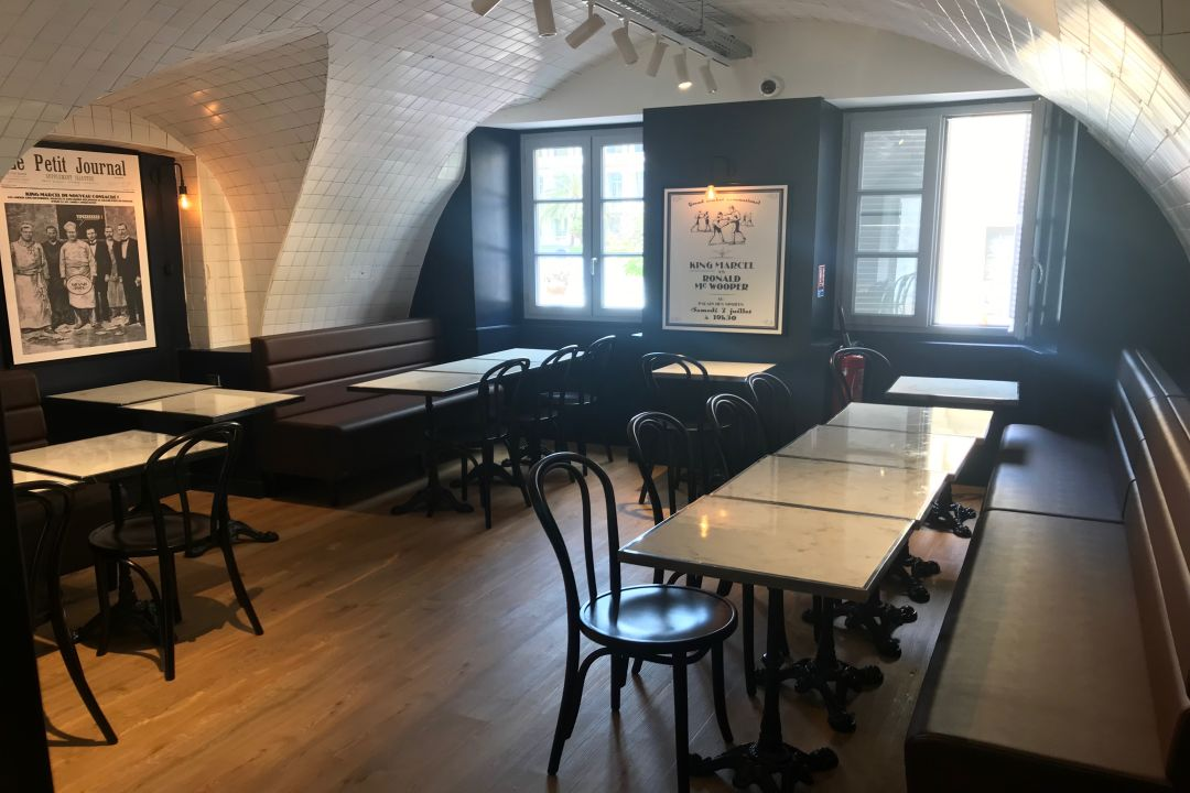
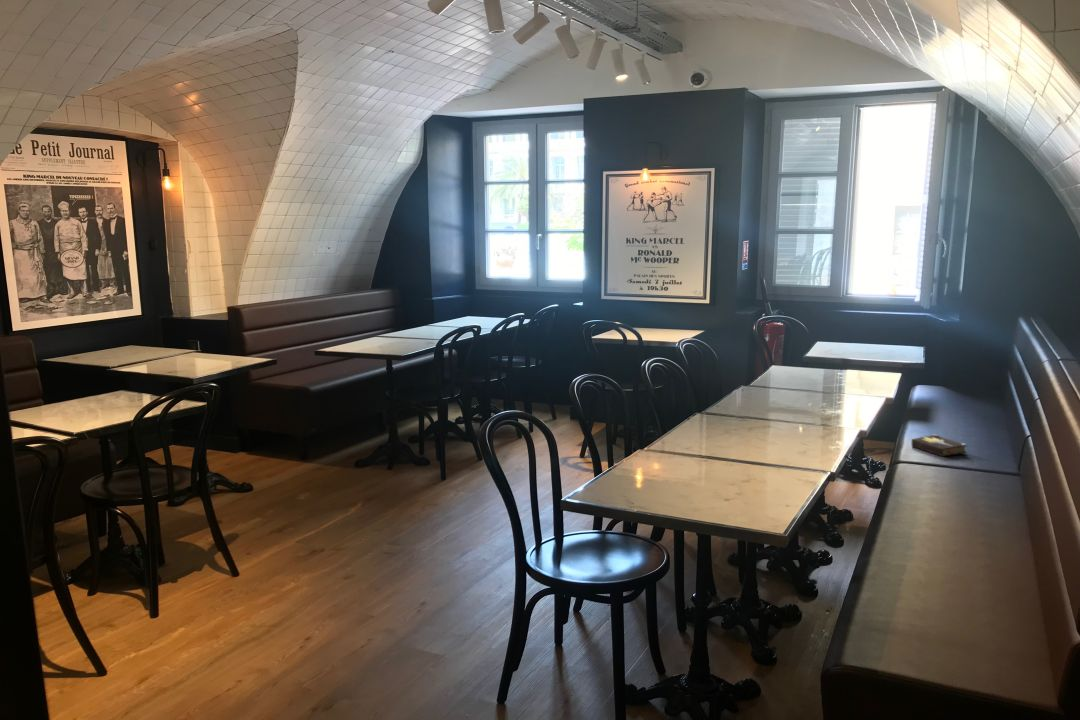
+ hardback book [911,434,968,458]
